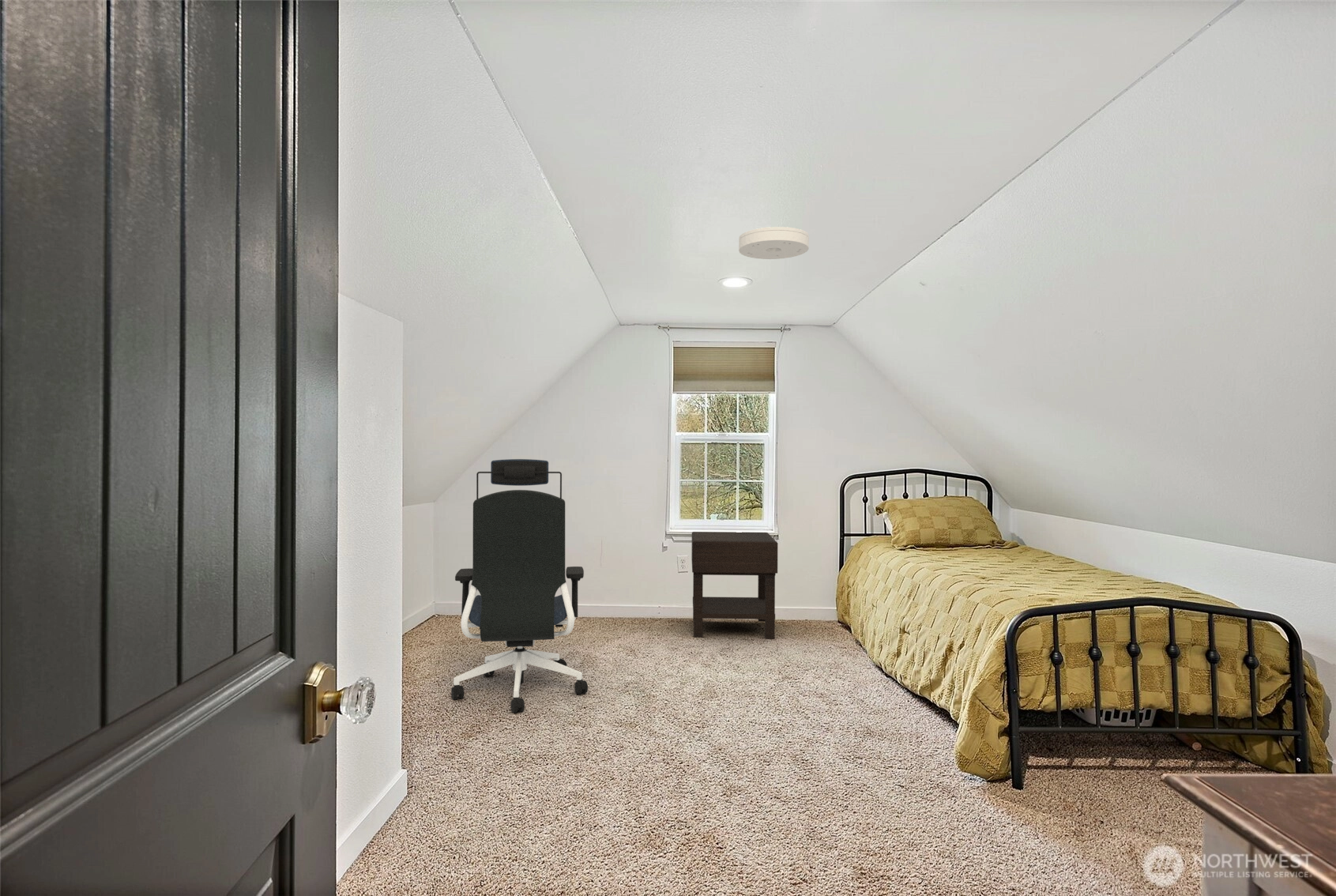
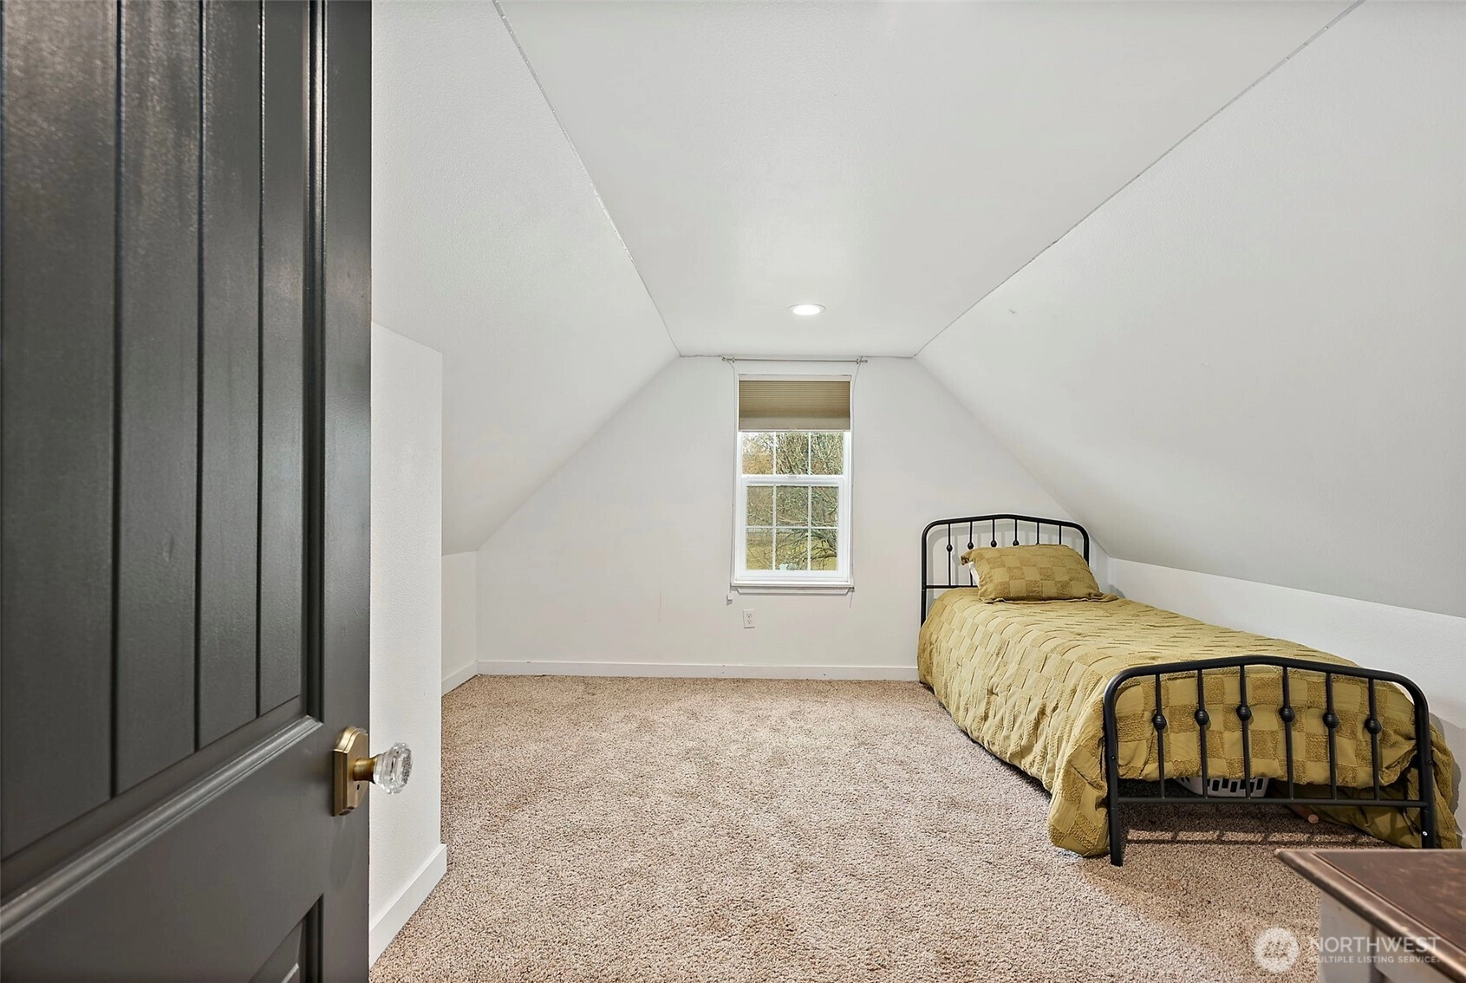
- smoke detector [738,226,810,260]
- nightstand [691,531,779,640]
- office chair [450,458,589,713]
